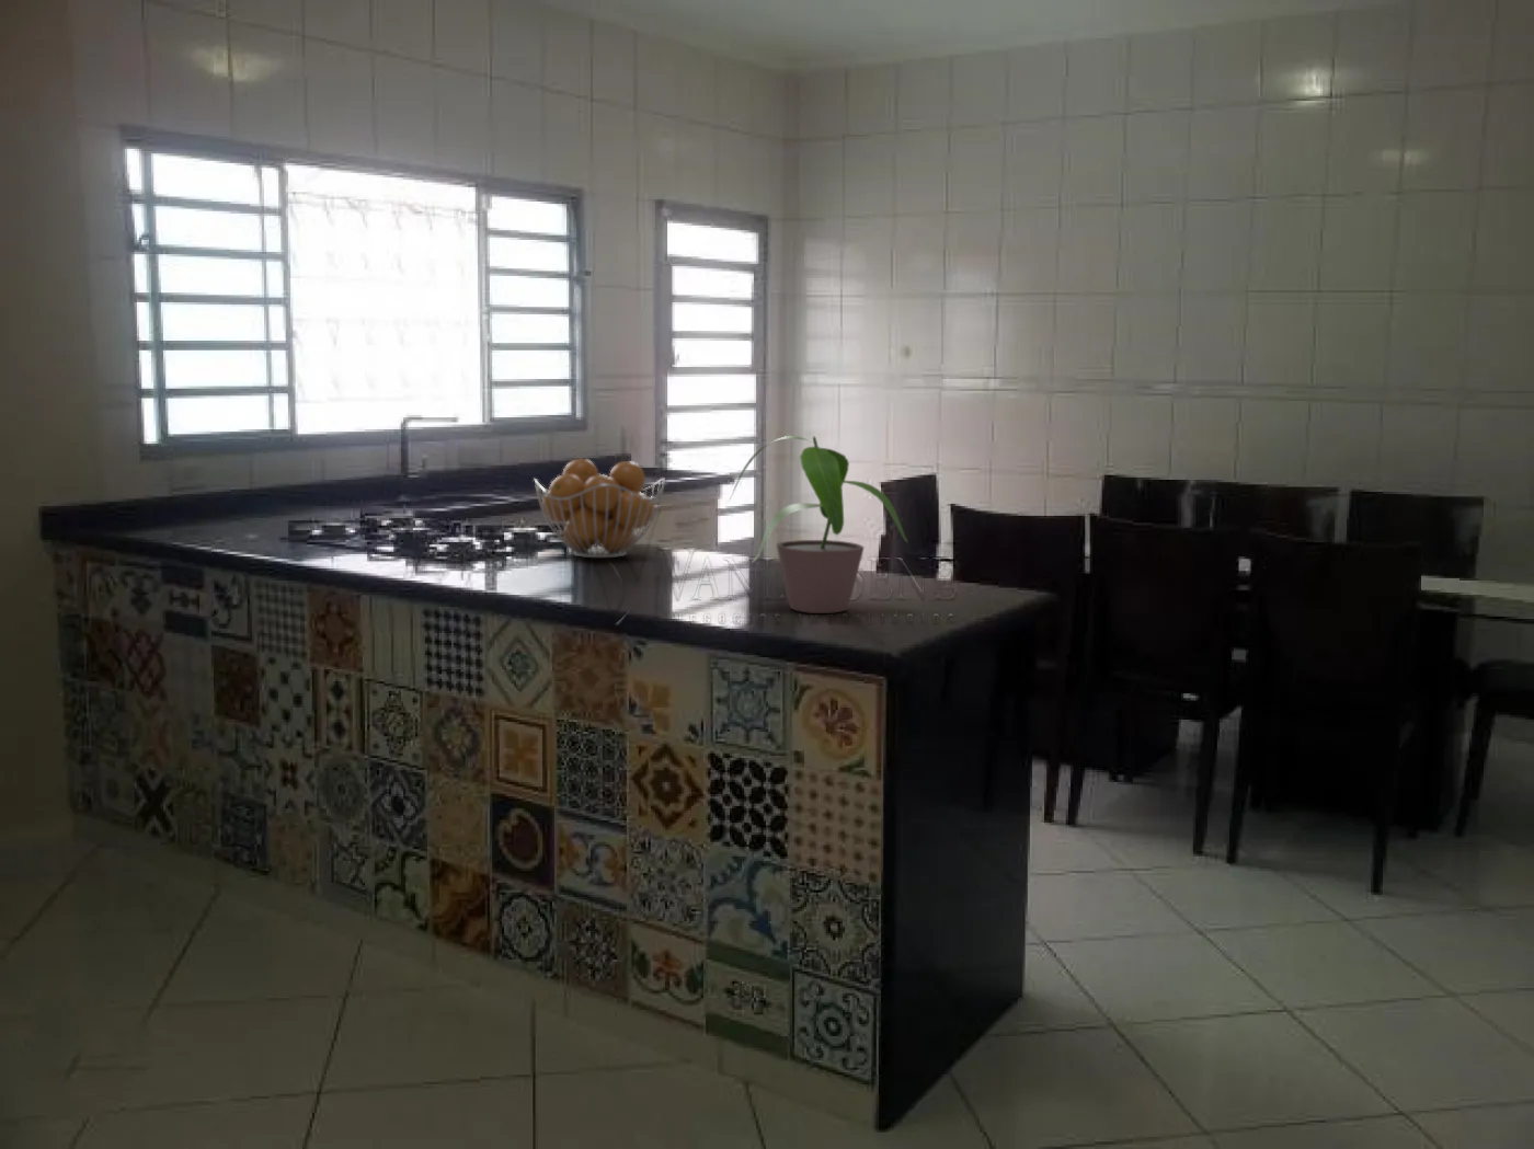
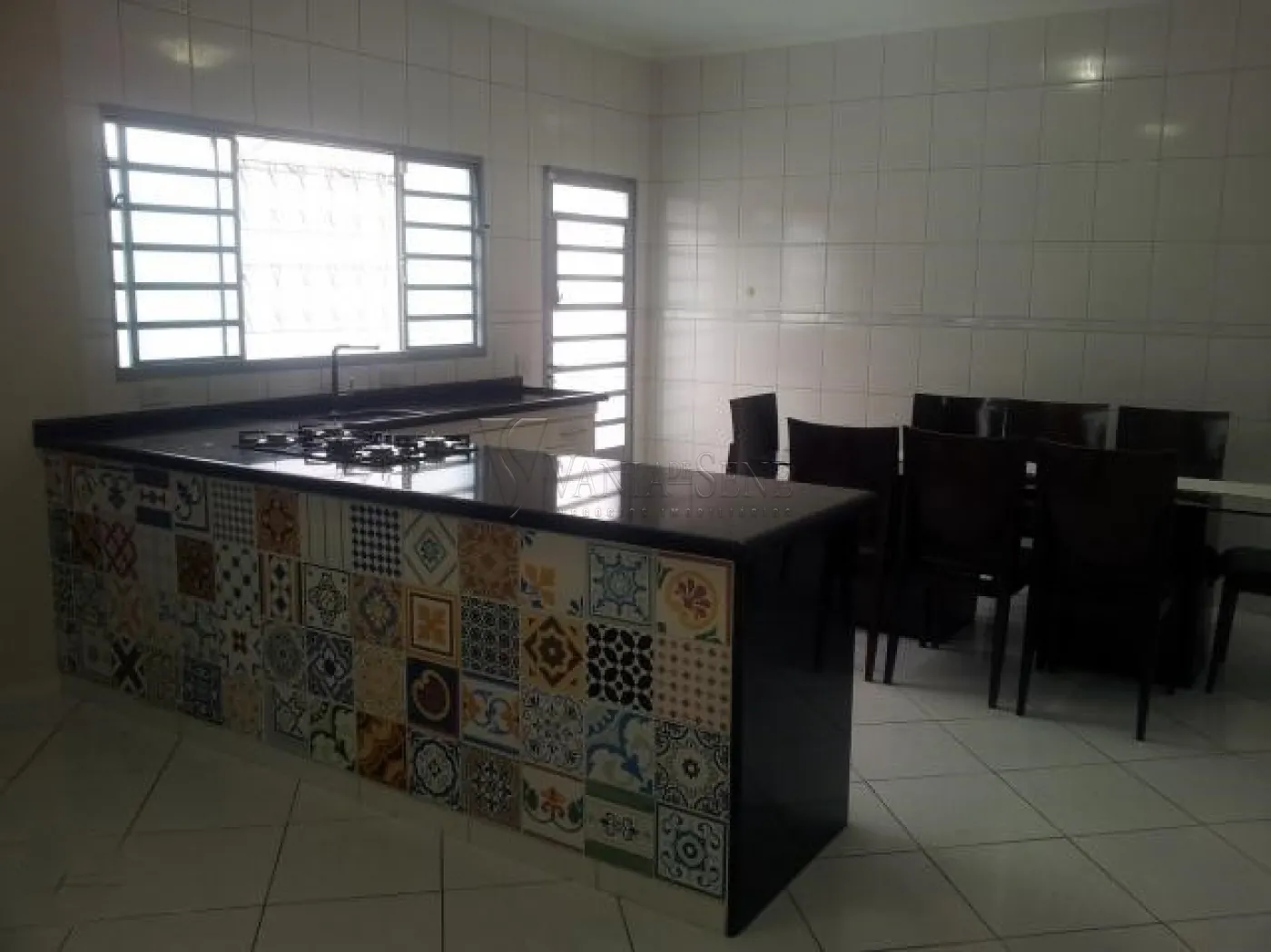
- fruit basket [532,457,666,559]
- potted plant [728,434,909,614]
